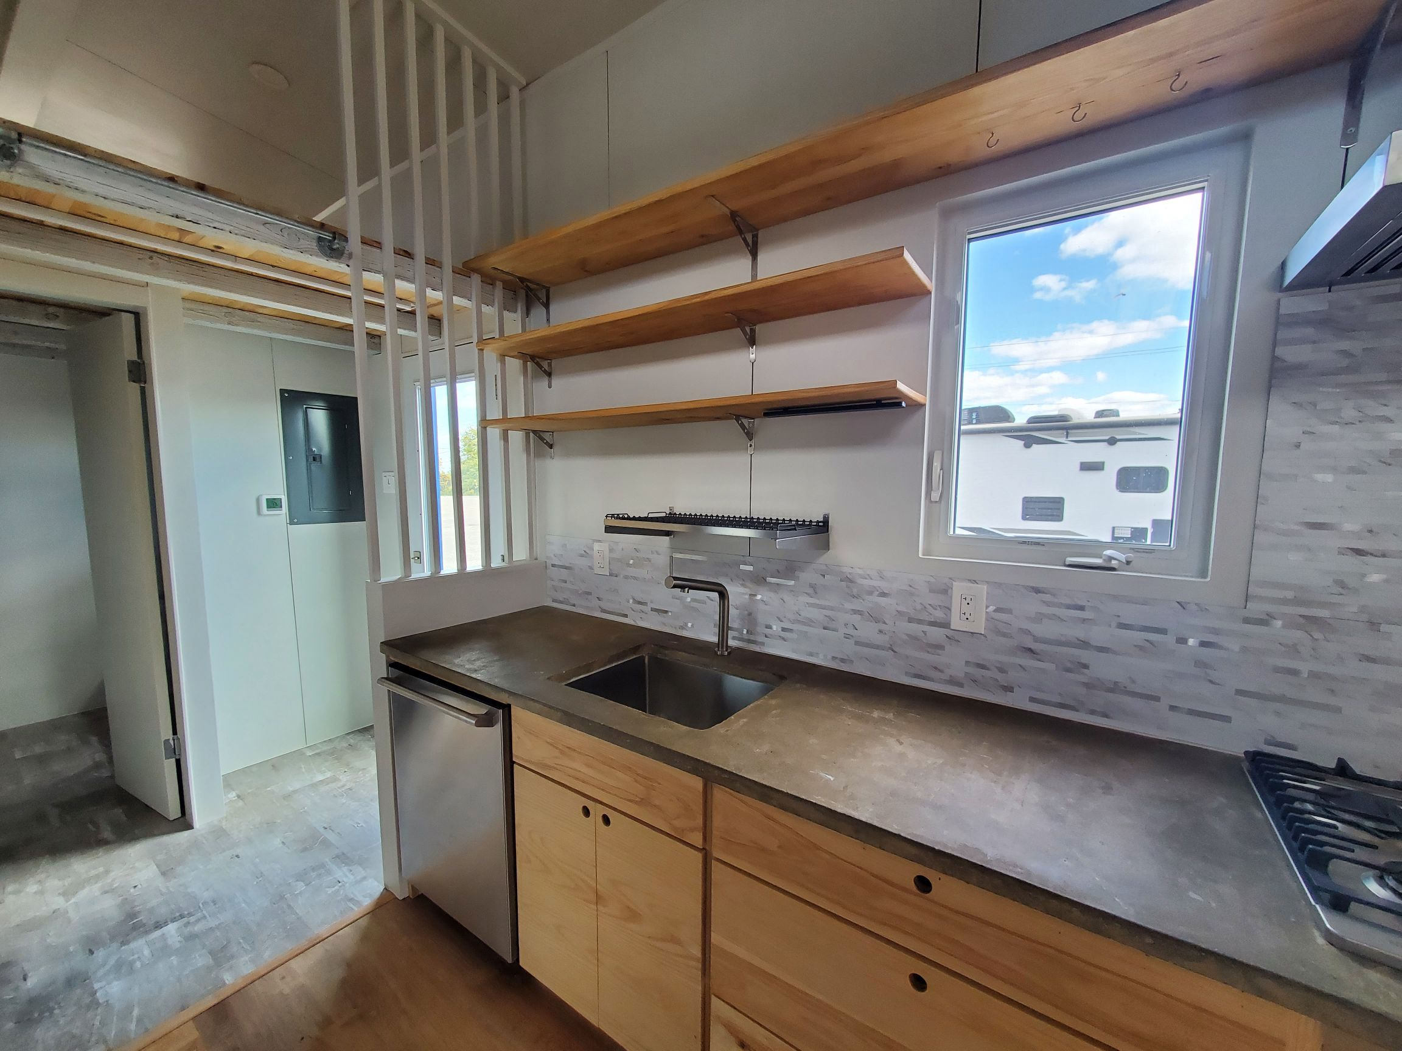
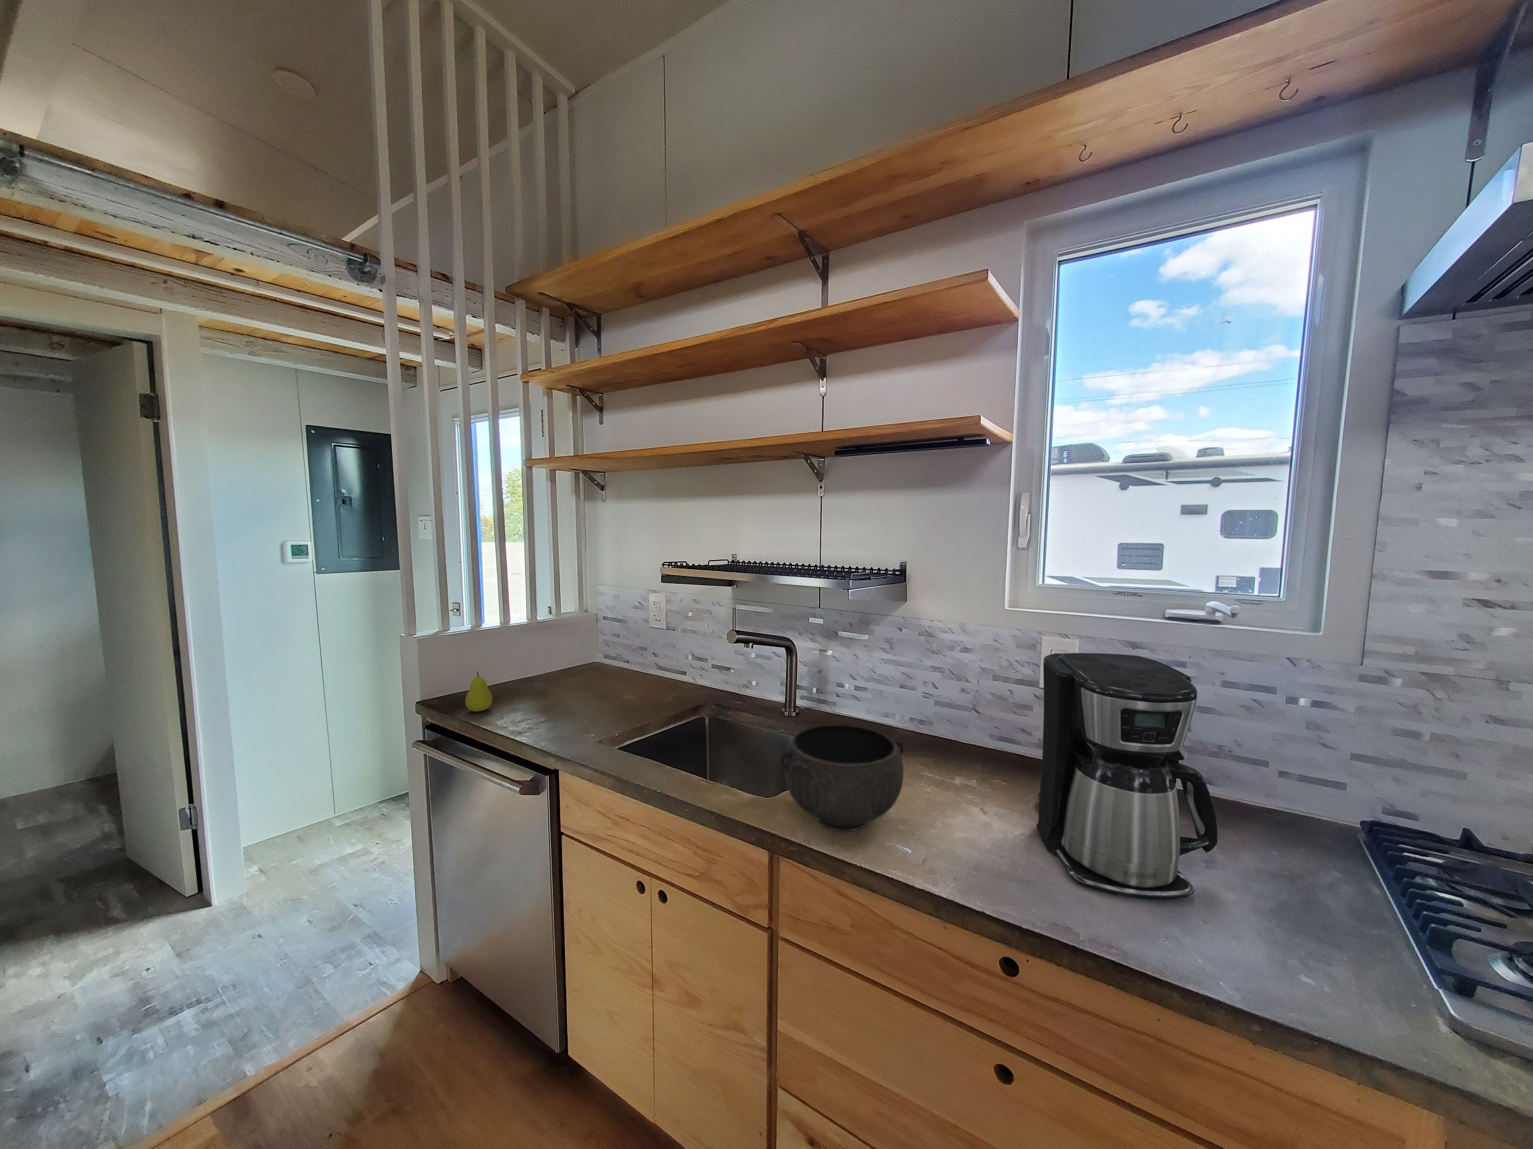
+ coffee maker [1036,652,1218,900]
+ bowl [780,723,904,832]
+ fruit [465,671,492,712]
